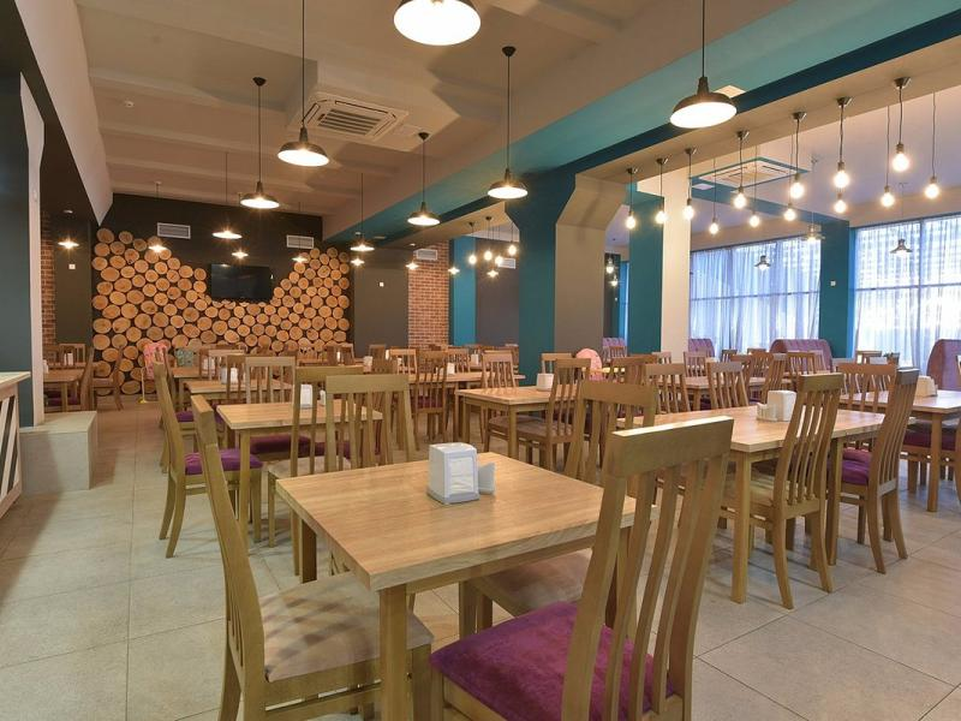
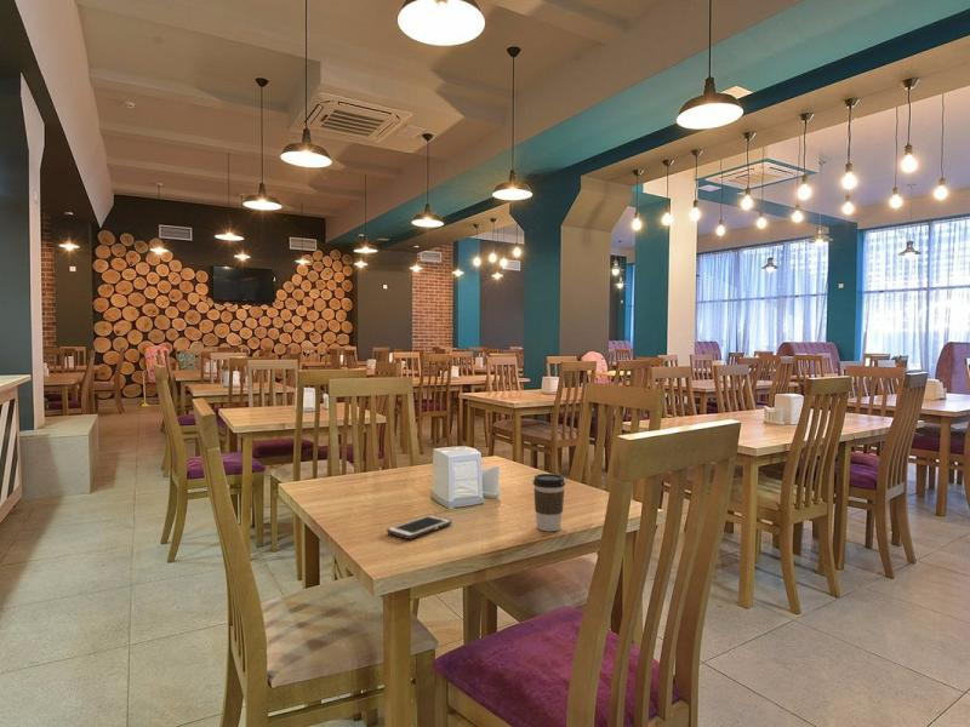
+ cell phone [386,514,452,540]
+ coffee cup [532,473,566,532]
